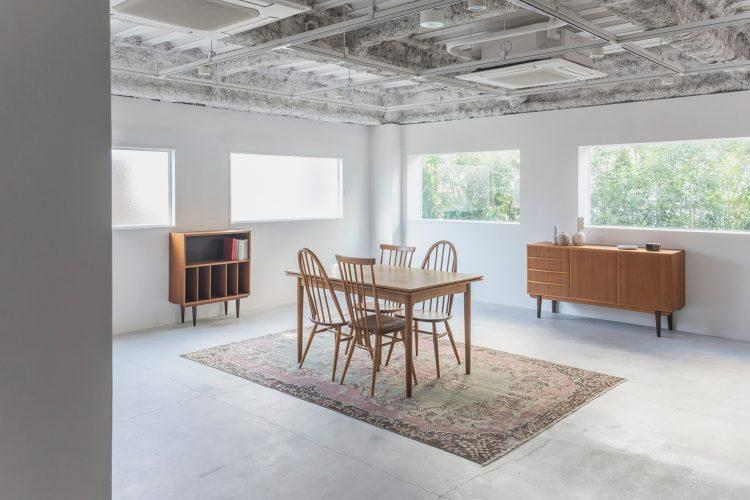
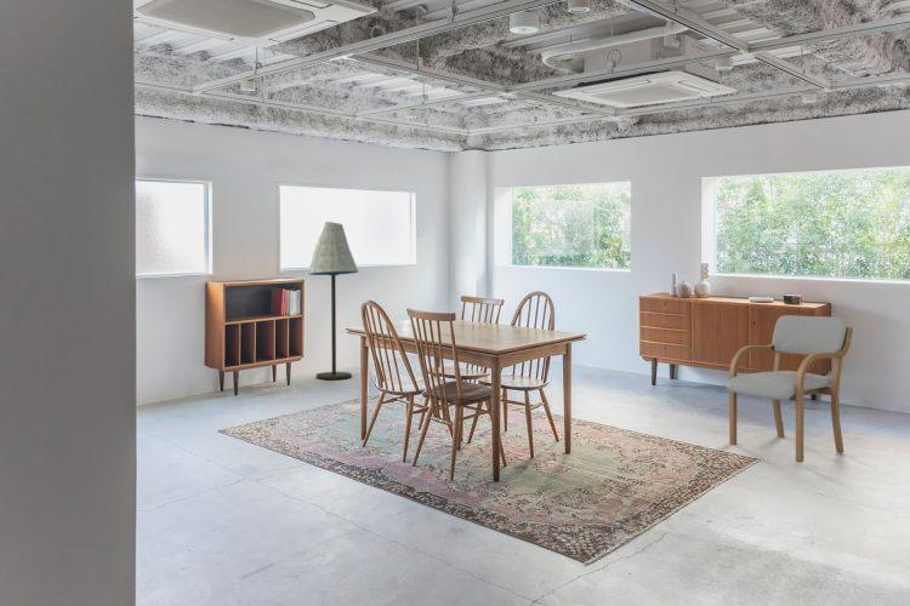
+ floor lamp [307,221,359,381]
+ armchair [726,314,854,463]
